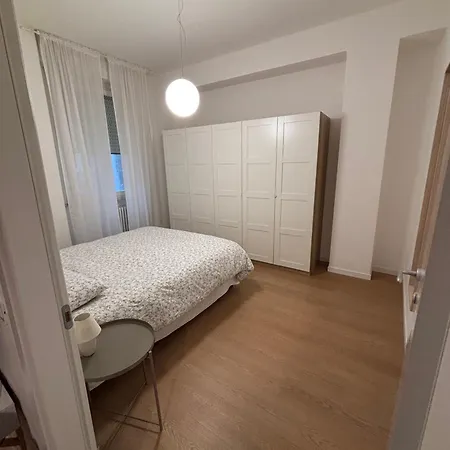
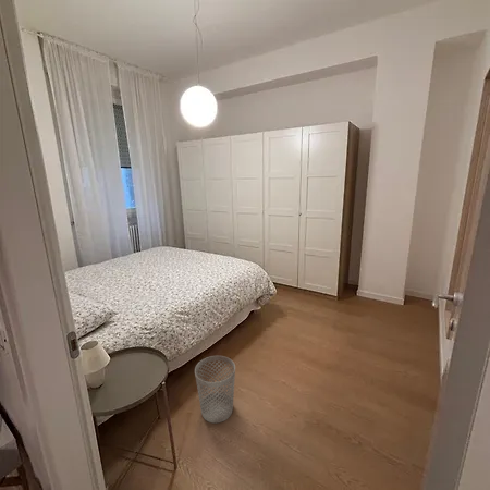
+ wastebasket [194,355,236,425]
